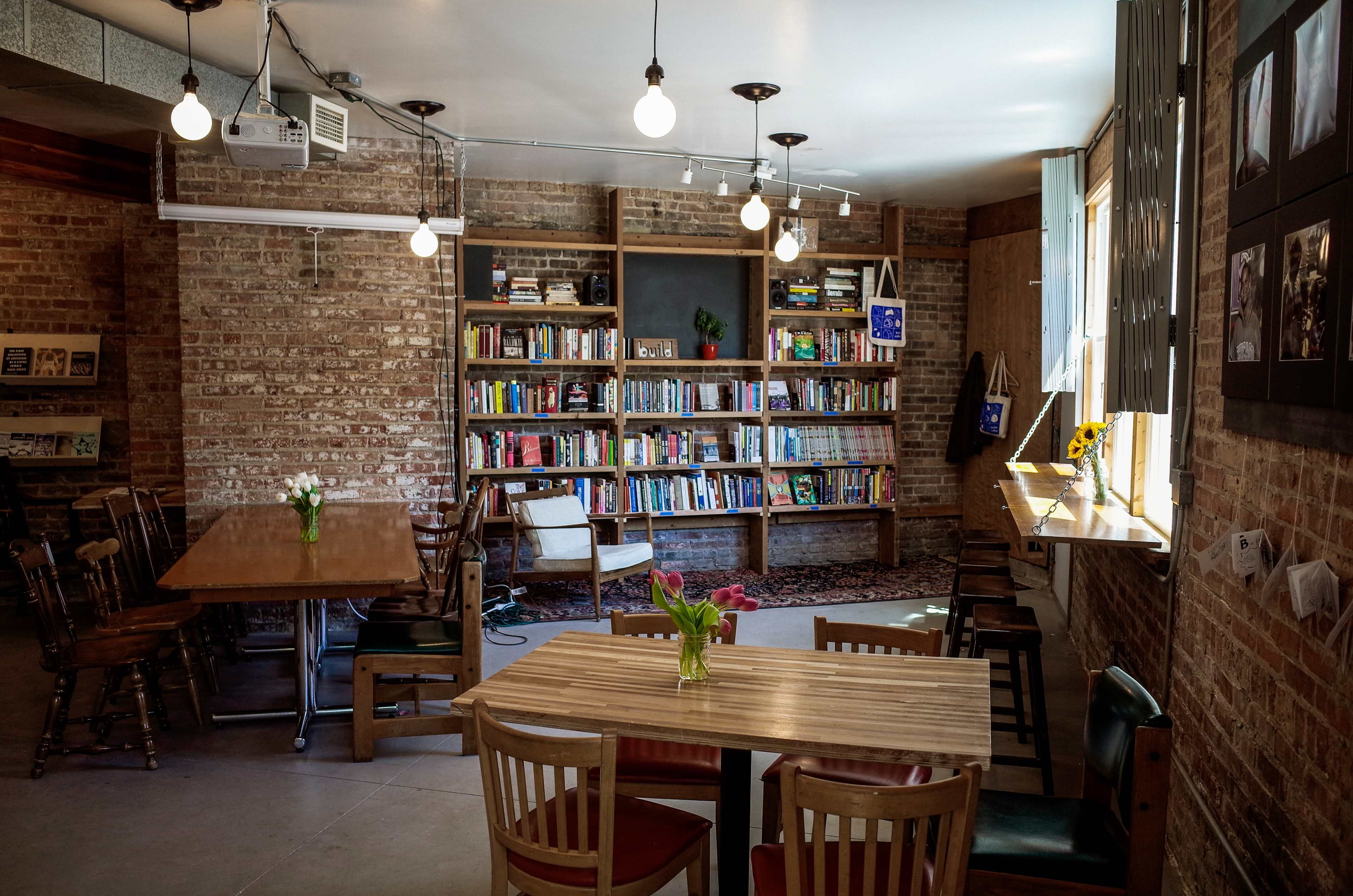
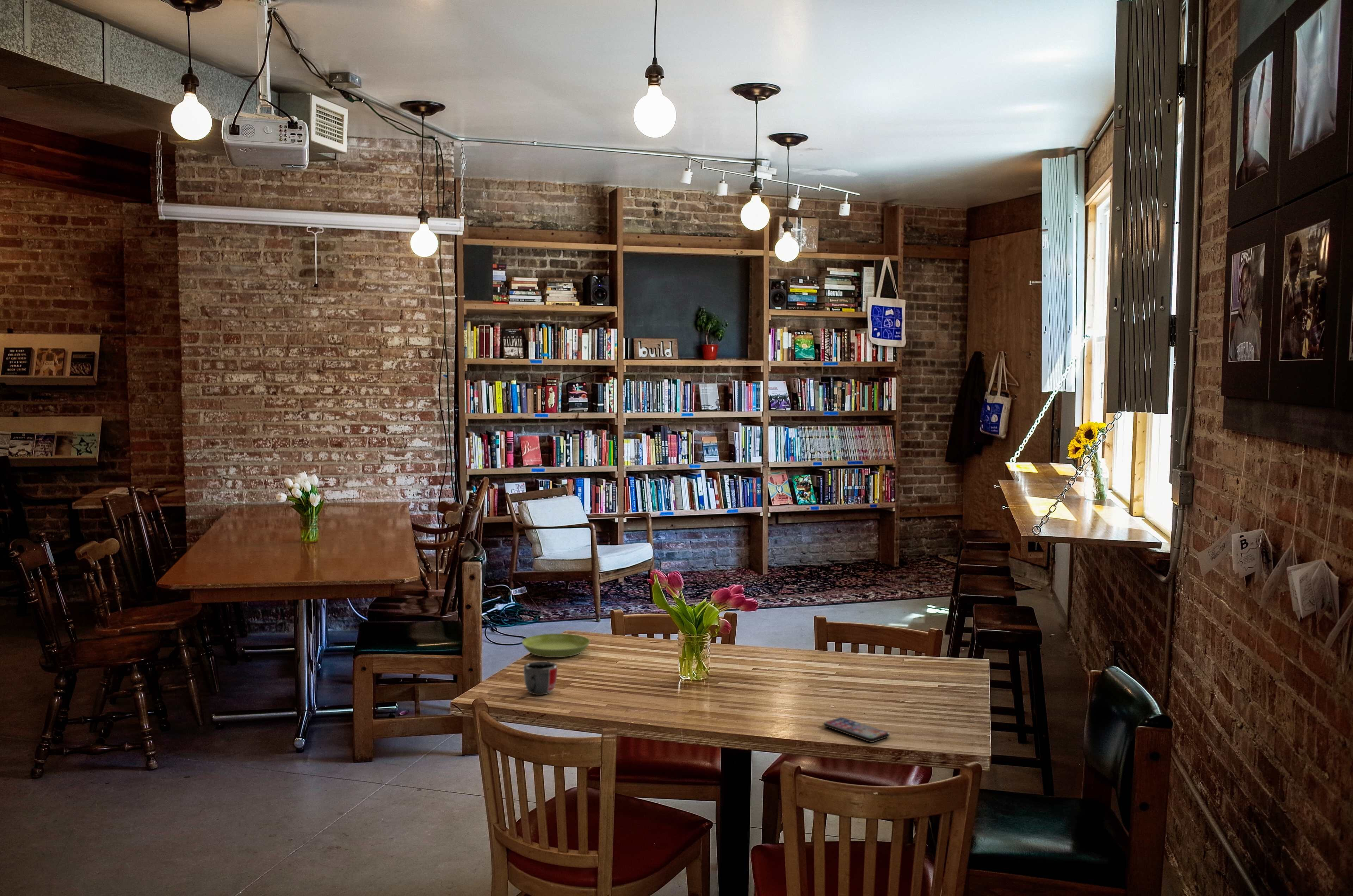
+ mug [523,661,558,695]
+ saucer [521,633,591,658]
+ smartphone [823,717,890,742]
